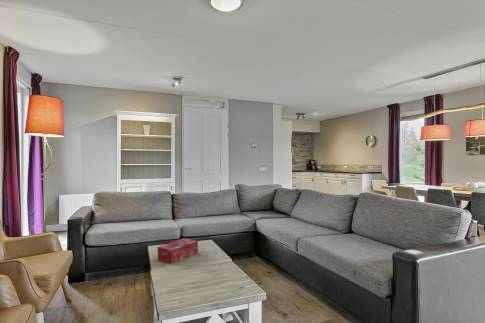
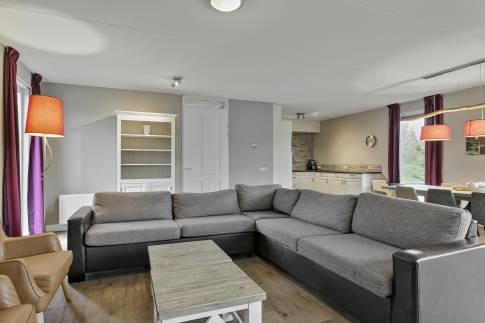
- tissue box [157,237,199,265]
